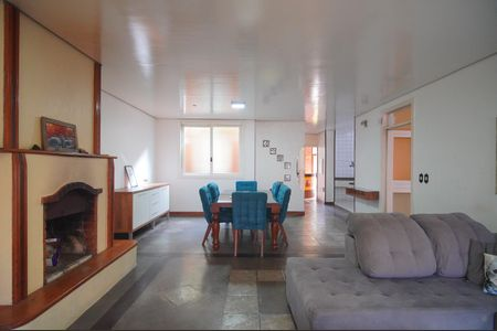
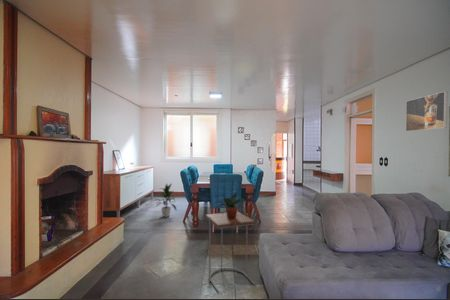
+ side table [204,210,256,293]
+ indoor plant [153,182,177,218]
+ potted plant [215,190,246,219]
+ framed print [405,90,448,132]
